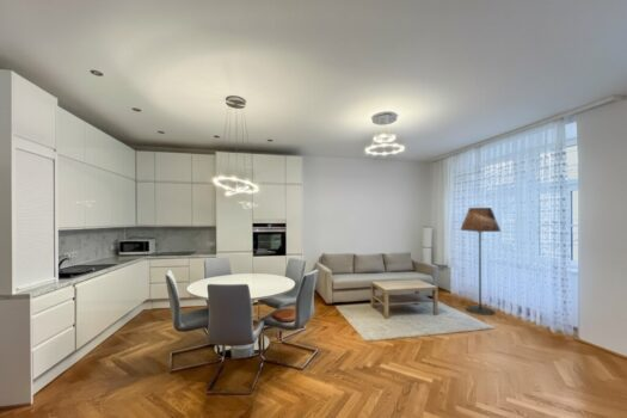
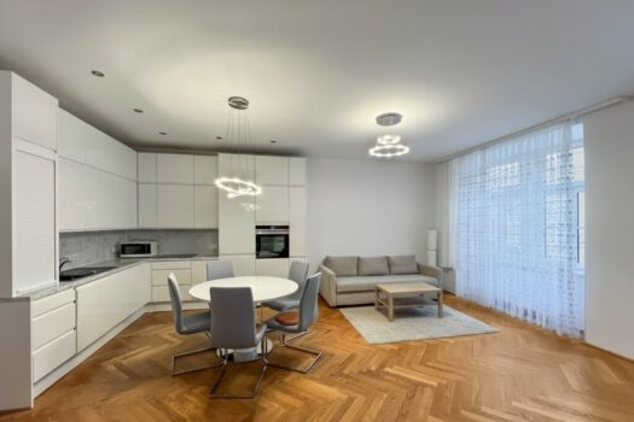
- floor lamp [460,207,502,316]
